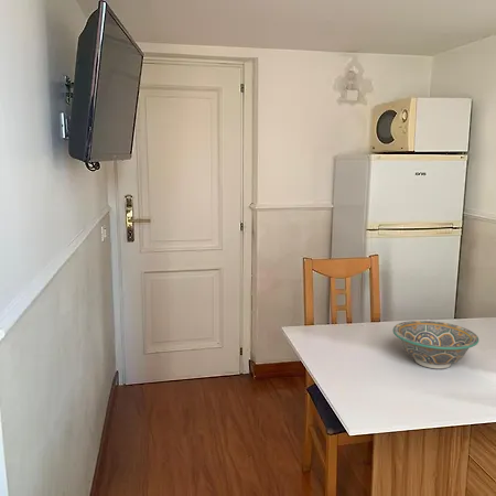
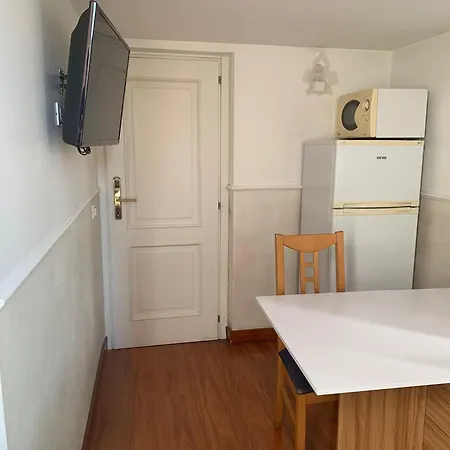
- bowl [391,320,479,369]
